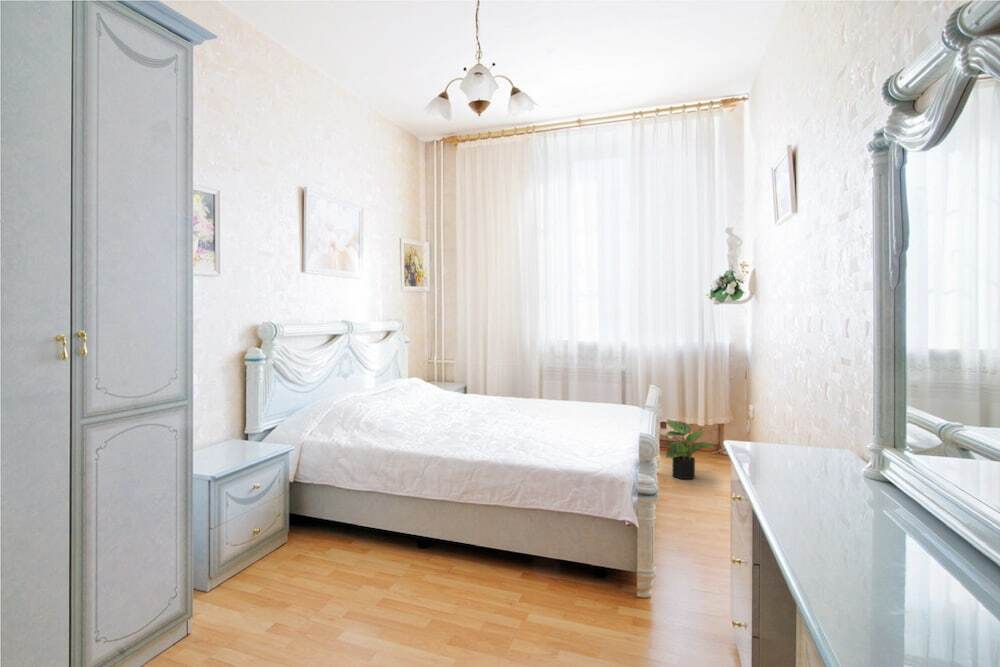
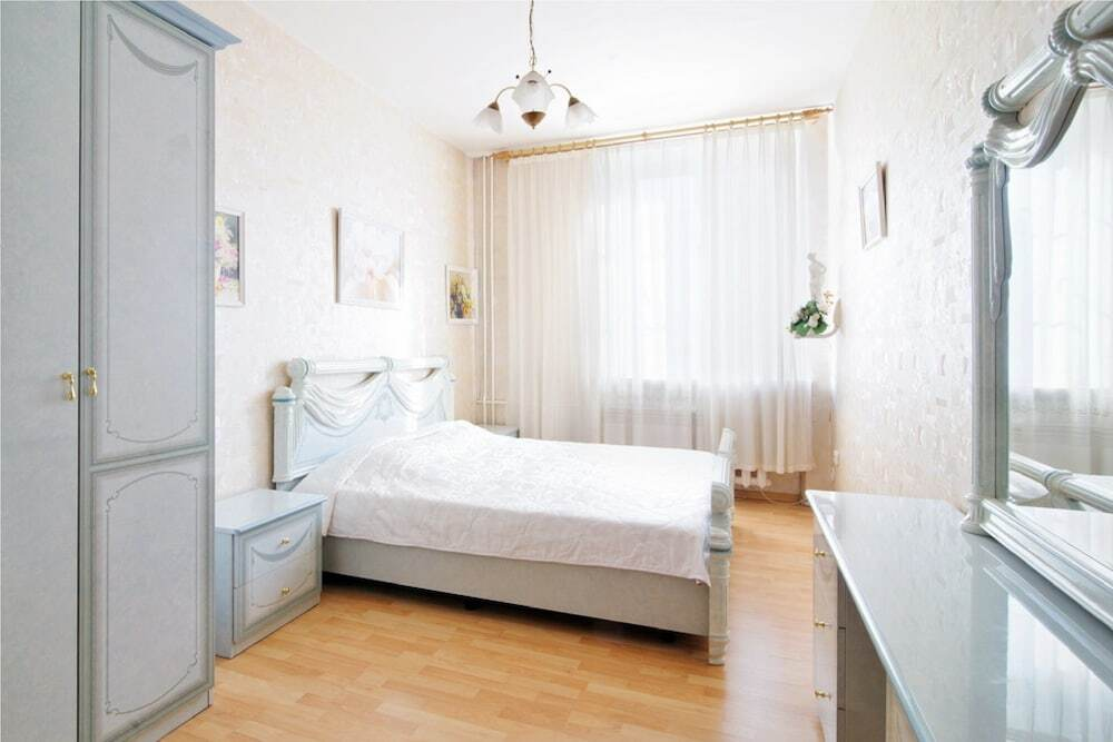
- potted plant [665,418,715,480]
